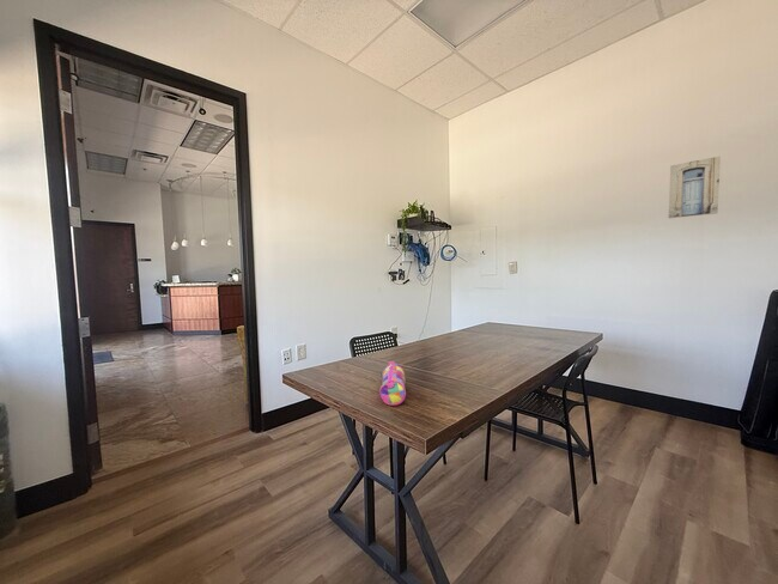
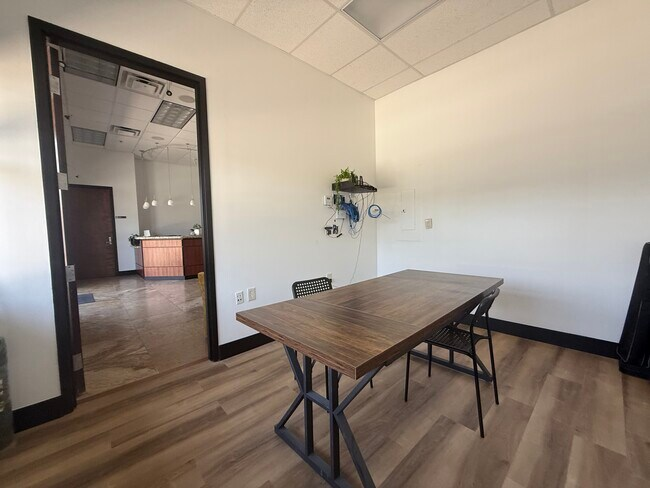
- pencil case [378,360,407,407]
- wall art [668,156,722,219]
